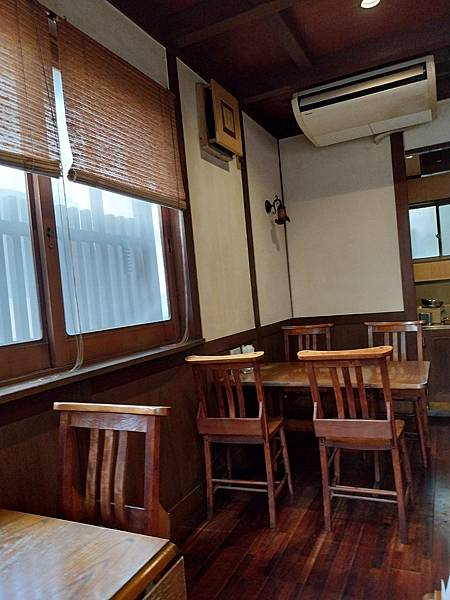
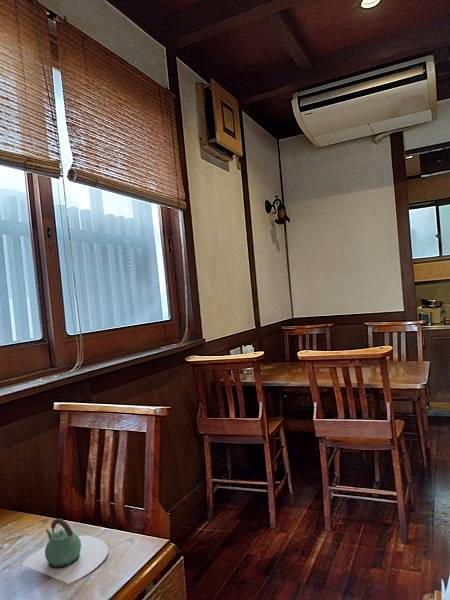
+ teapot [21,518,109,584]
